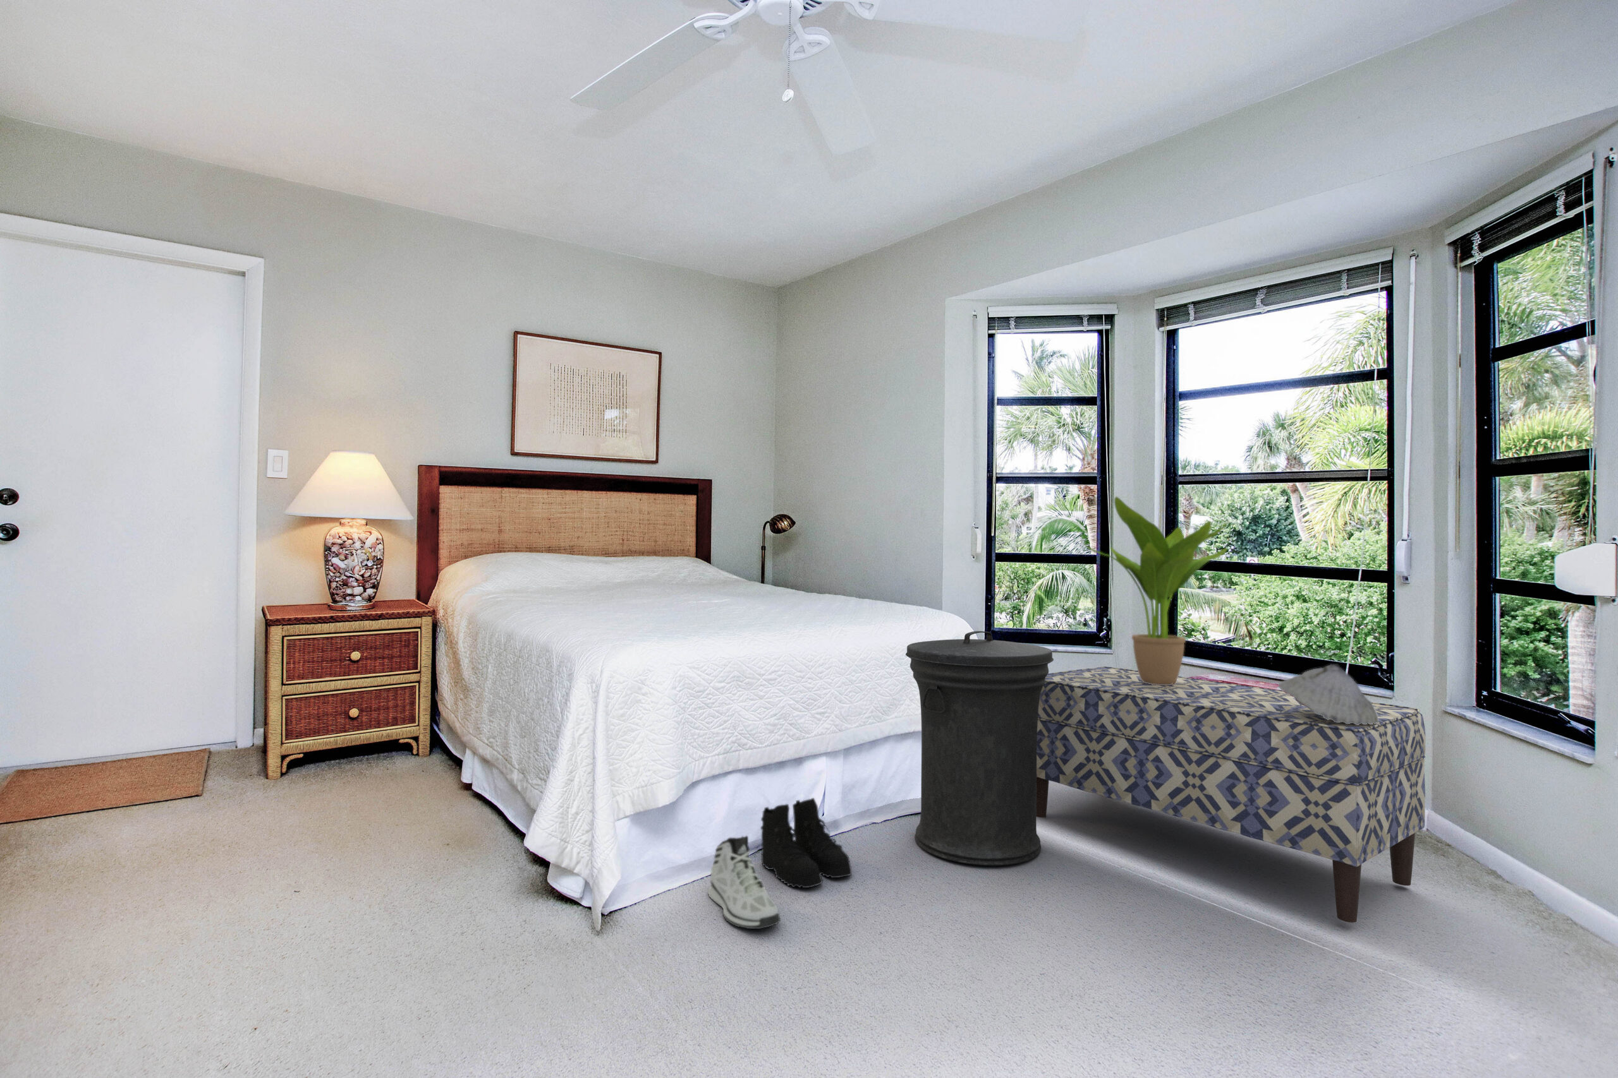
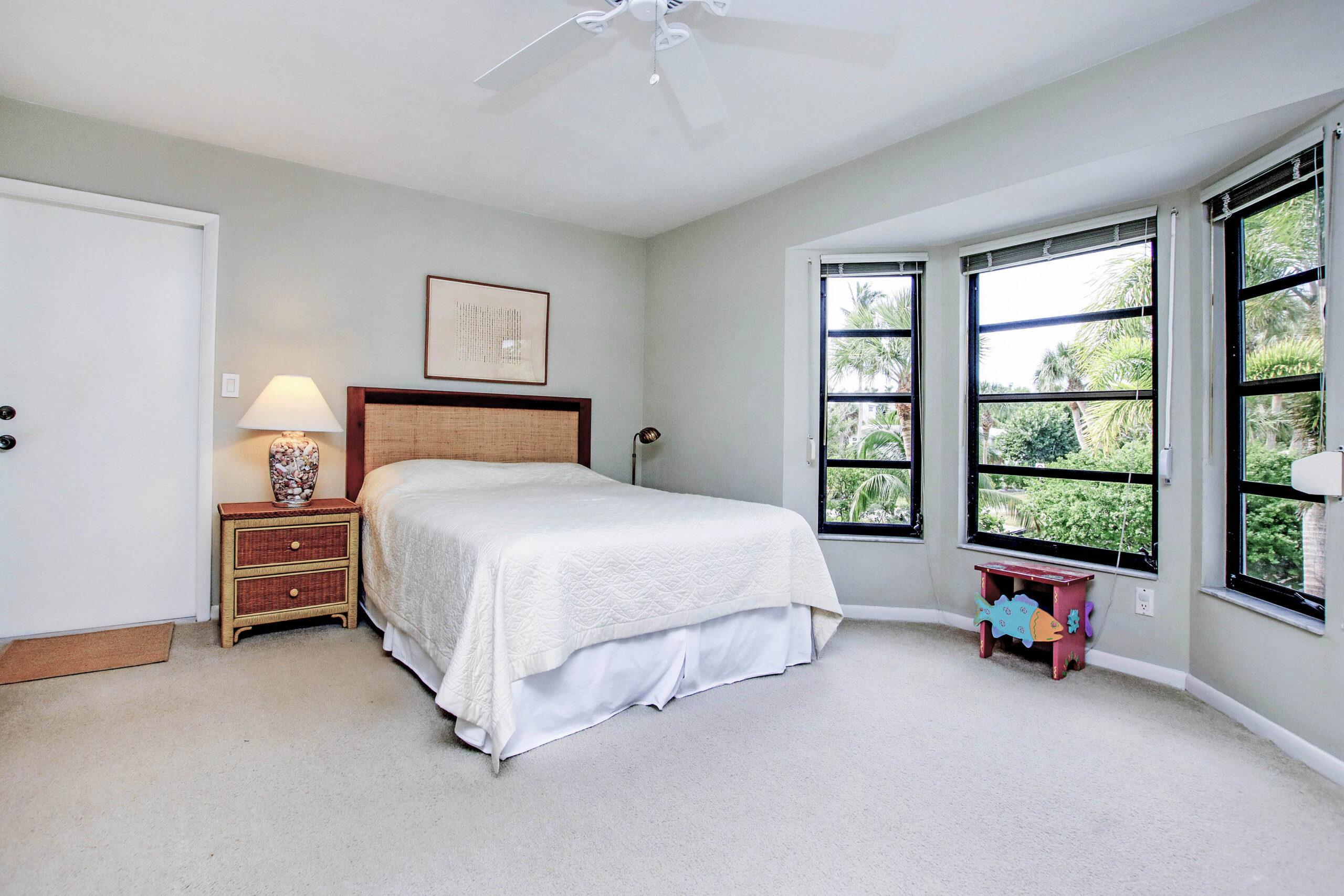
- seashell [1279,663,1378,725]
- trash can [905,630,1055,866]
- potted plant [1079,496,1229,686]
- sneaker [707,835,781,930]
- bench [1037,665,1427,923]
- boots [760,796,852,889]
